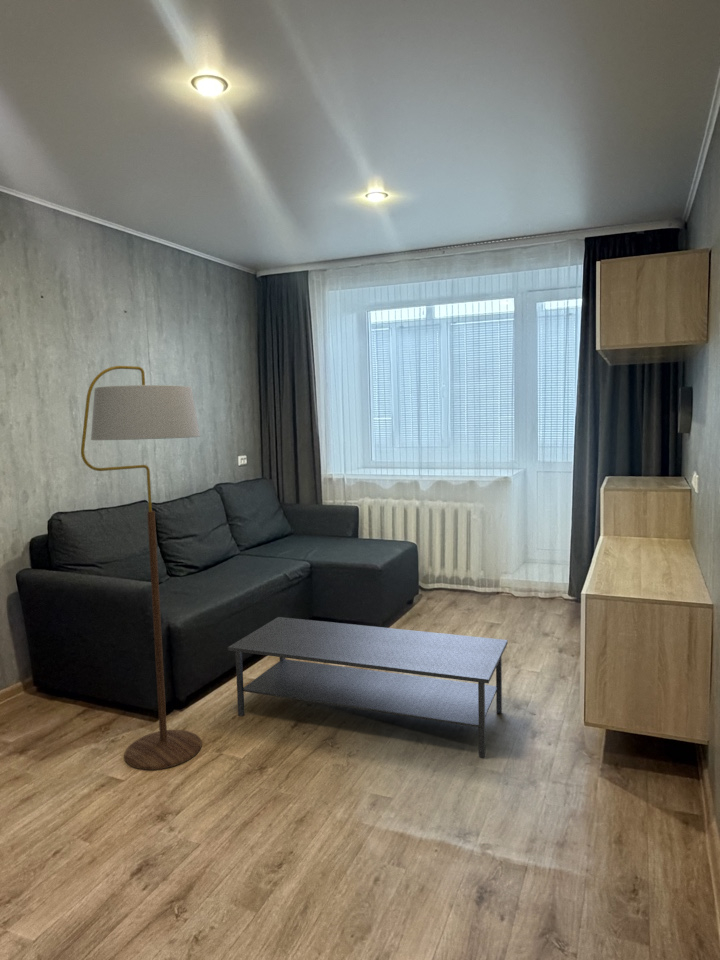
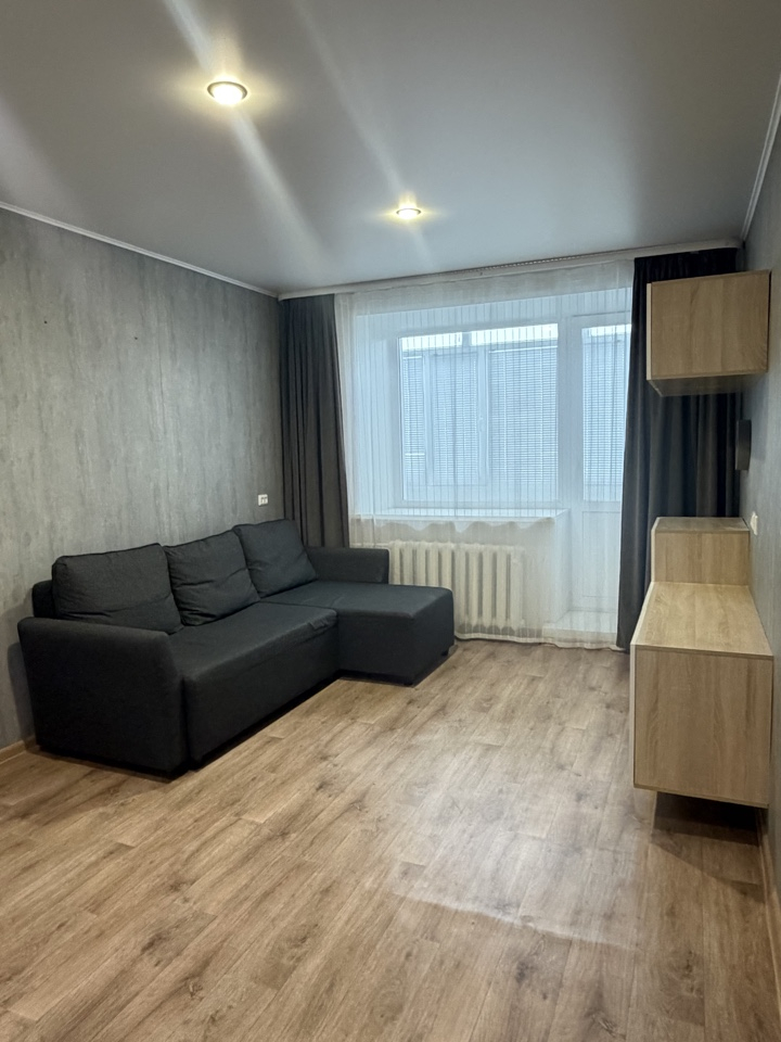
- floor lamp [80,365,203,771]
- coffee table [227,616,509,758]
